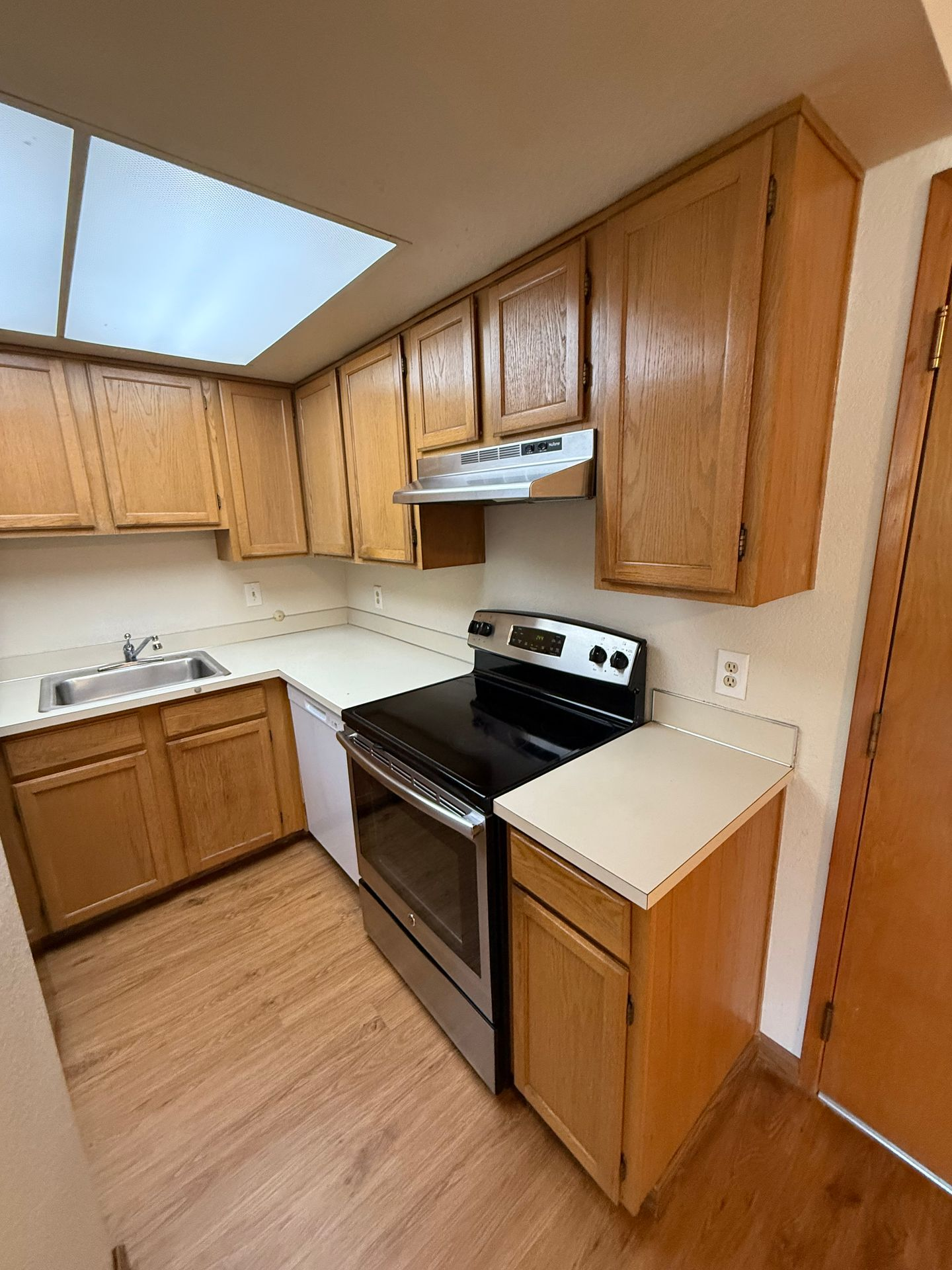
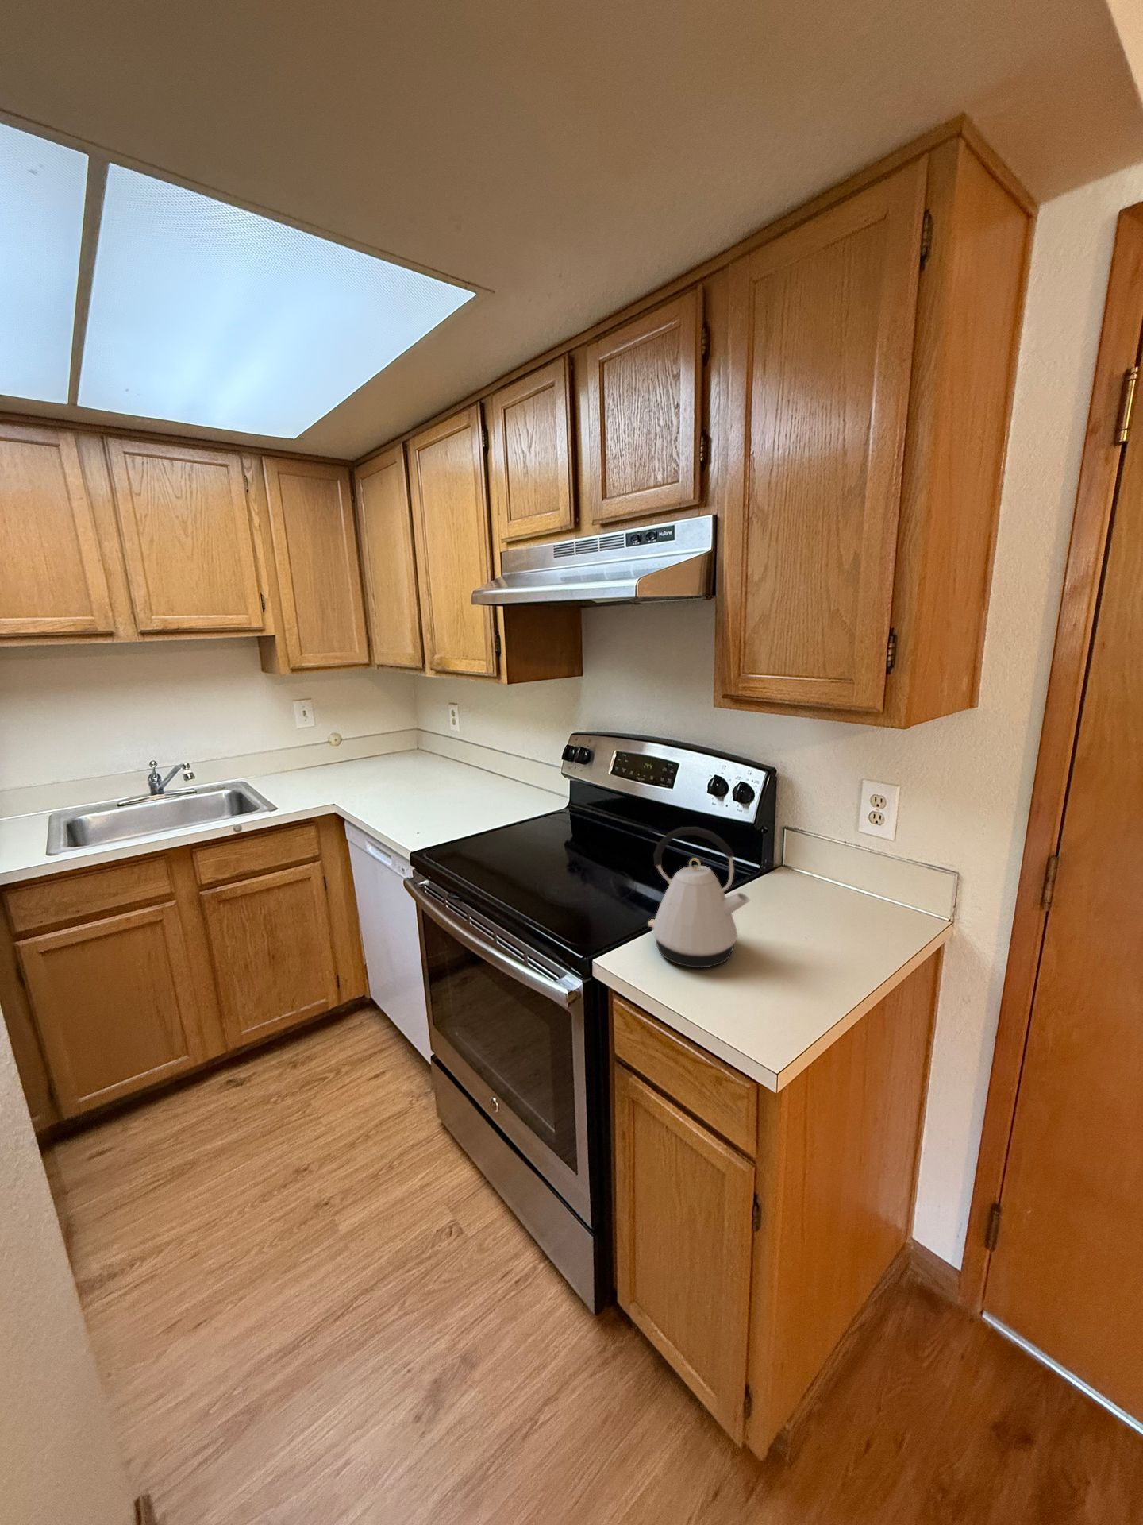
+ kettle [647,826,750,969]
